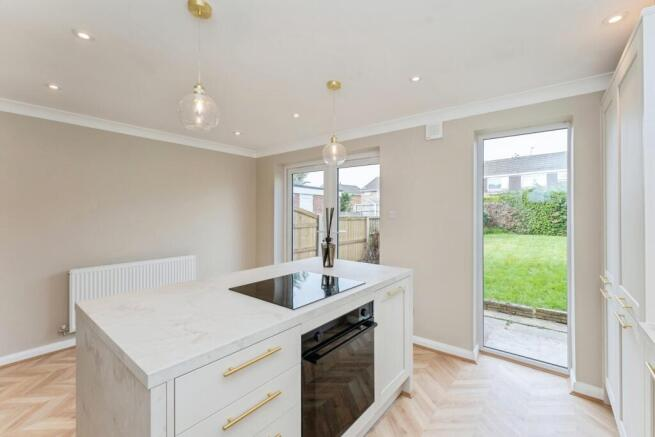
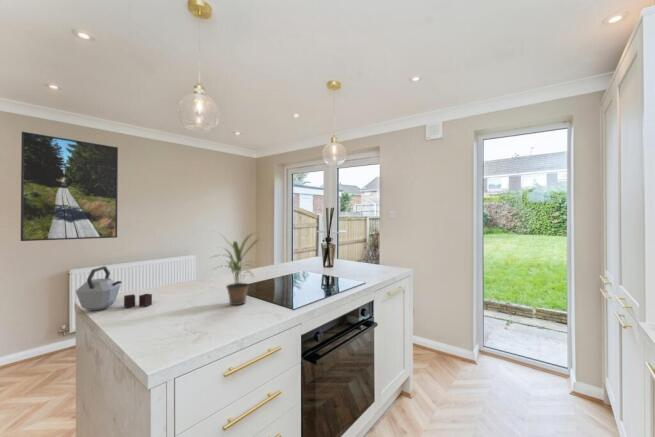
+ potted plant [209,229,263,306]
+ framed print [20,131,119,242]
+ kettle [74,265,153,312]
